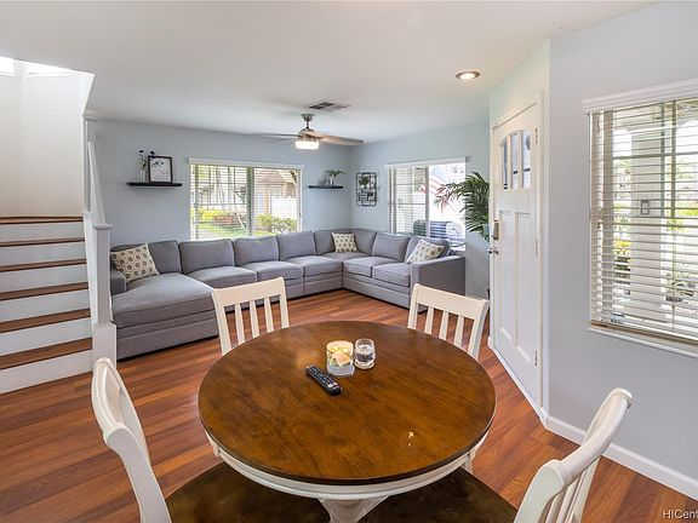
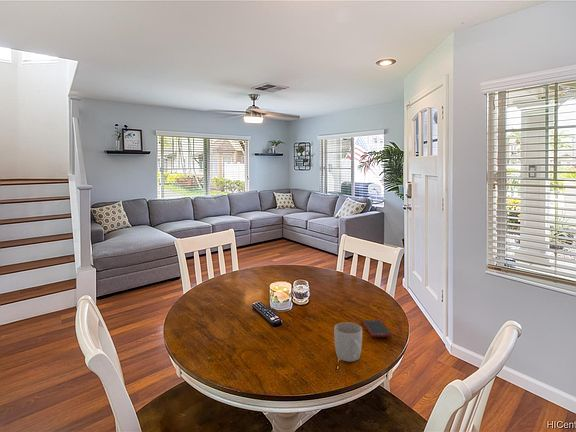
+ cell phone [362,319,393,338]
+ mug [333,322,363,363]
